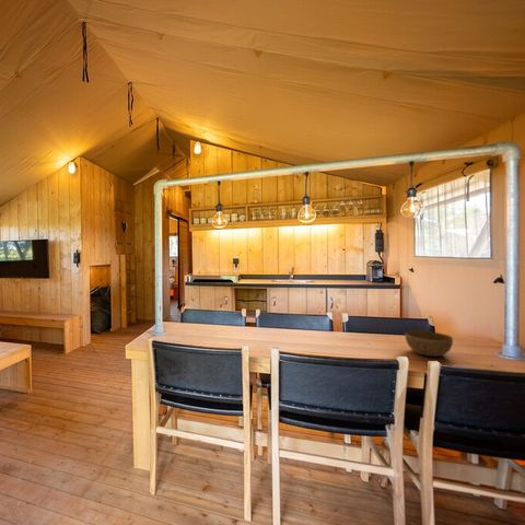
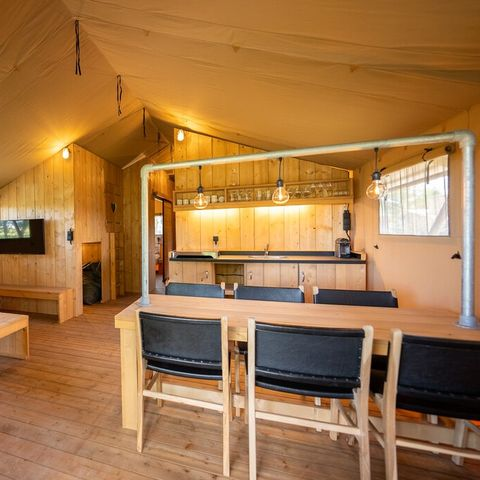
- bowl [404,329,454,358]
